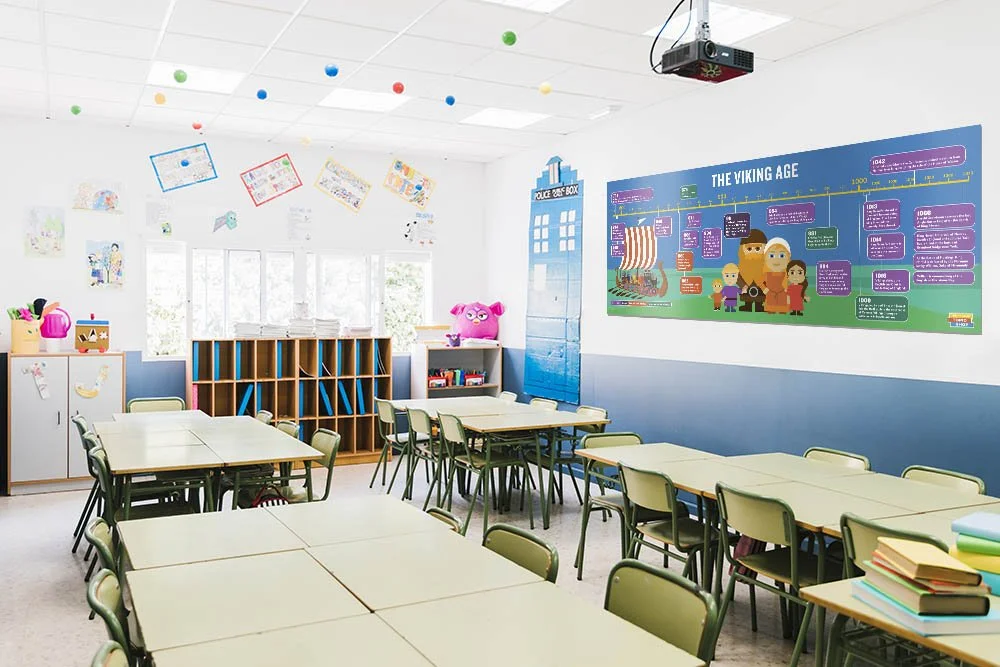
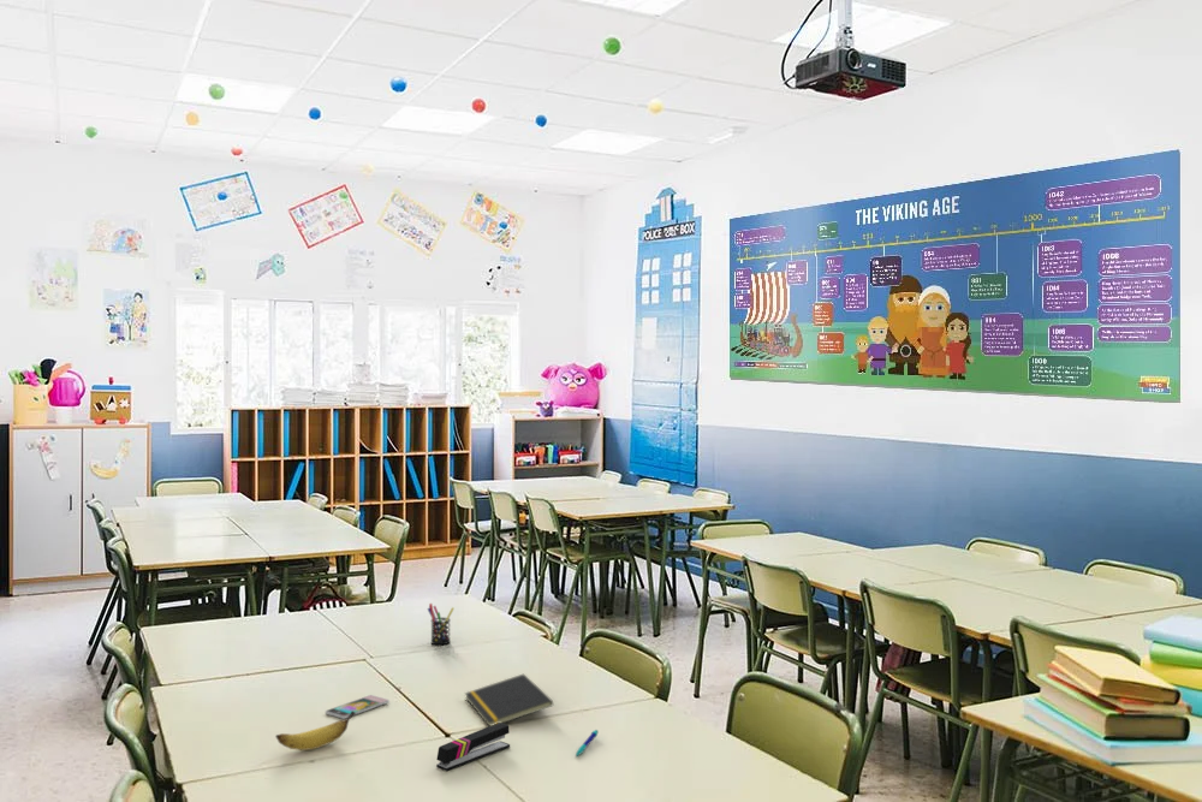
+ smartphone [325,694,391,720]
+ banana [274,711,355,751]
+ stapler [435,723,511,772]
+ pen [575,729,600,758]
+ notepad [464,673,554,726]
+ pen holder [427,602,456,646]
